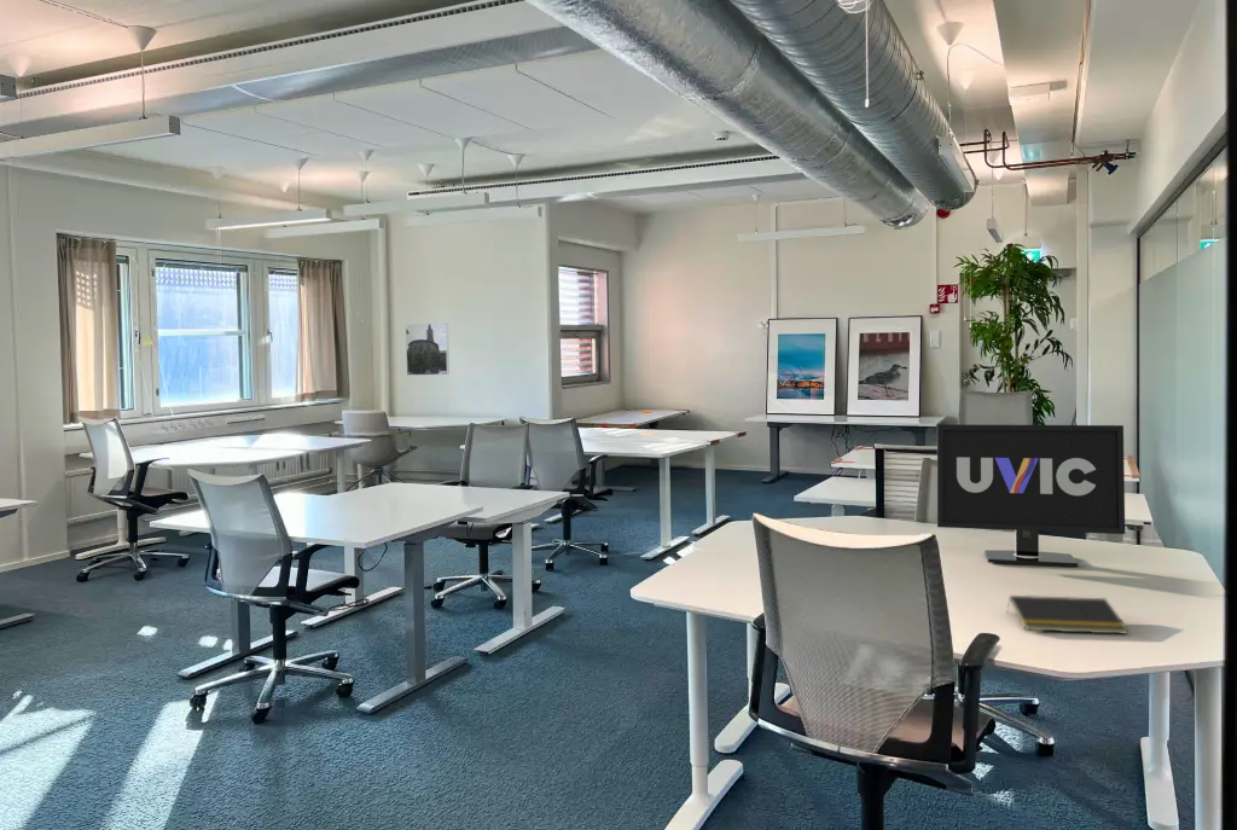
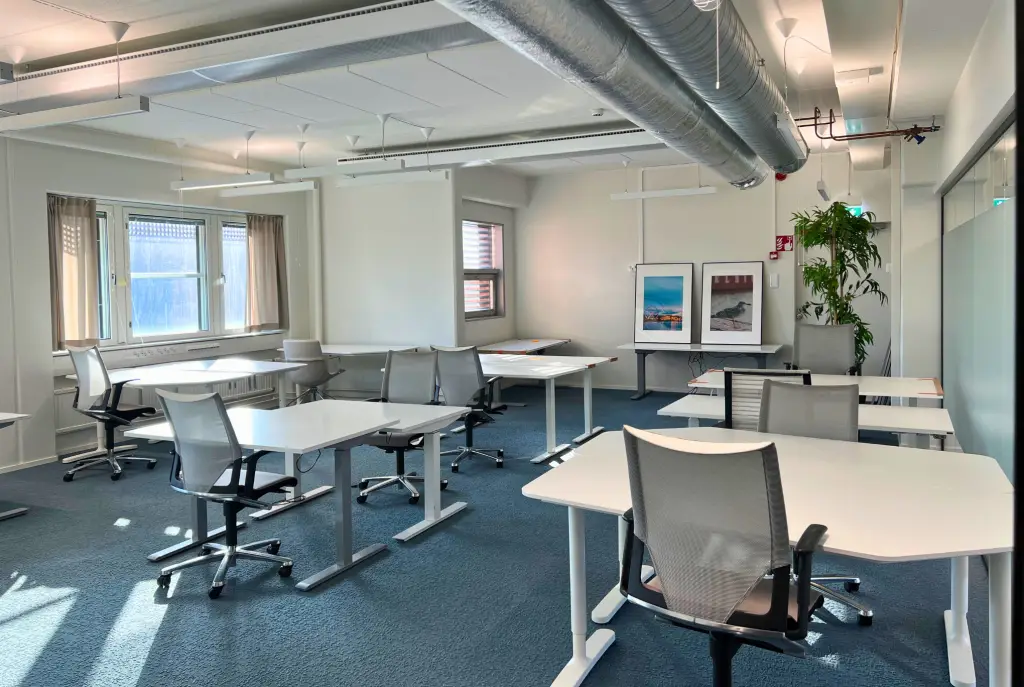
- notepad [1006,594,1129,635]
- monitor [936,423,1126,568]
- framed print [405,321,451,377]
